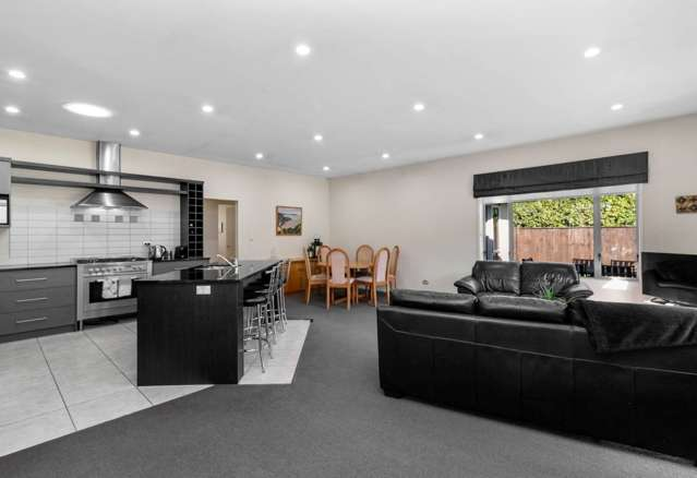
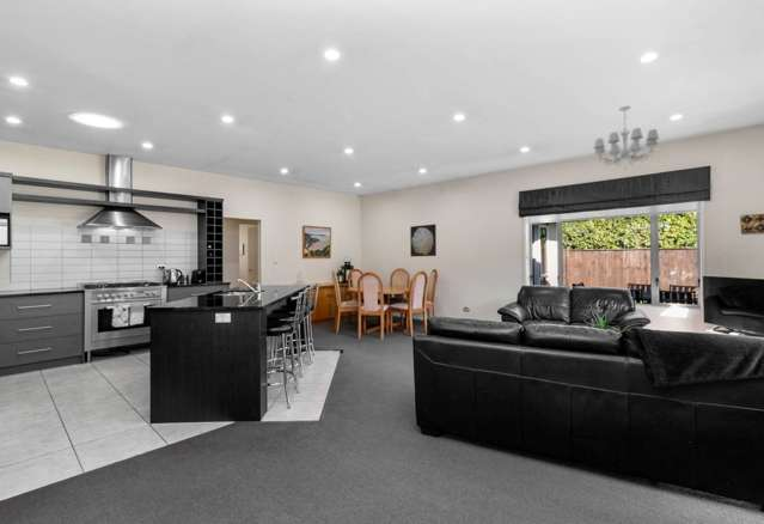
+ chandelier [593,105,660,170]
+ wall art [409,224,438,257]
